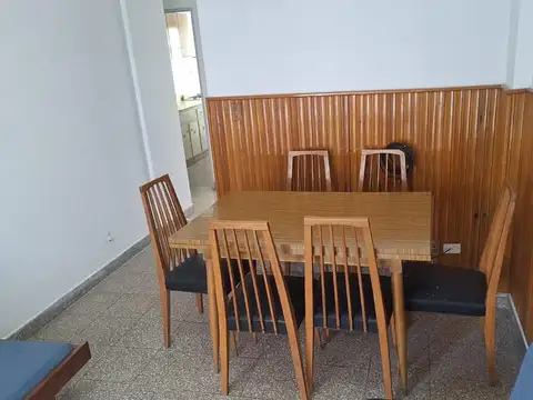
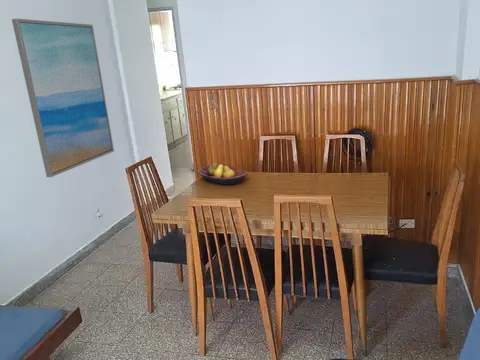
+ wall art [11,18,115,178]
+ fruit bowl [196,162,249,186]
